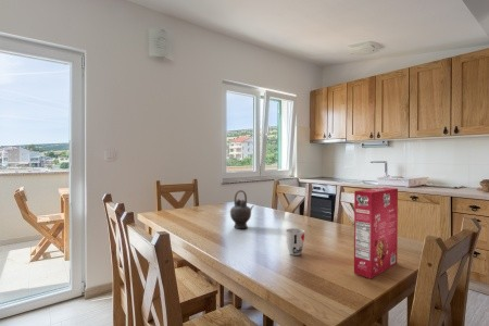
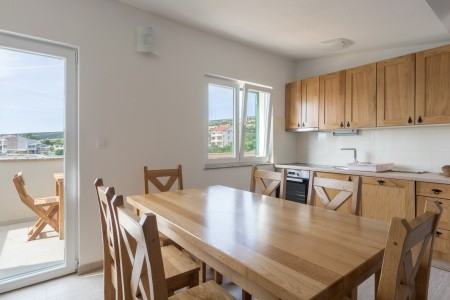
- cup [285,227,305,256]
- cereal box [353,186,399,279]
- teapot [229,189,255,229]
